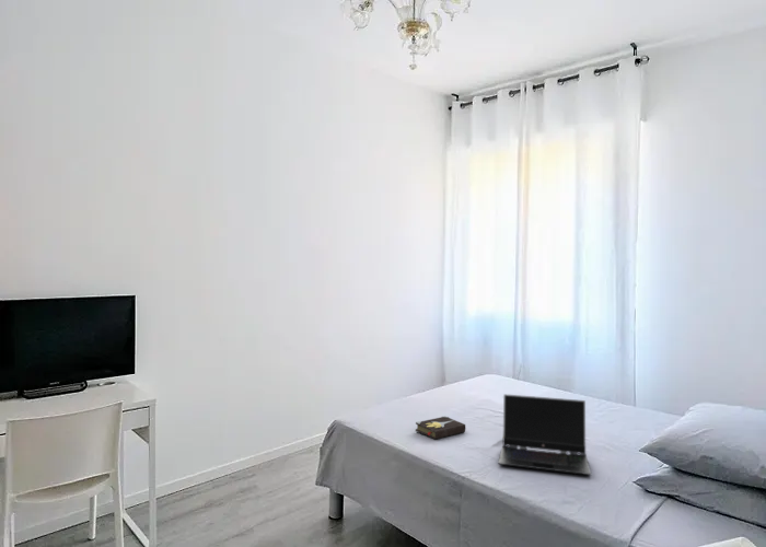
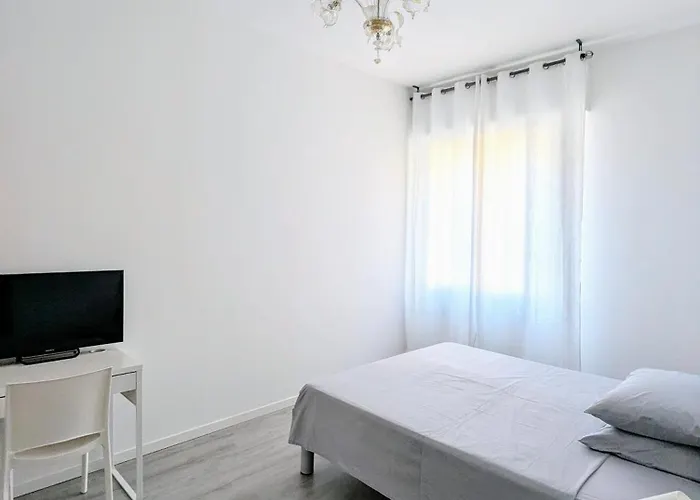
- laptop computer [498,393,592,476]
- hardback book [415,415,466,441]
